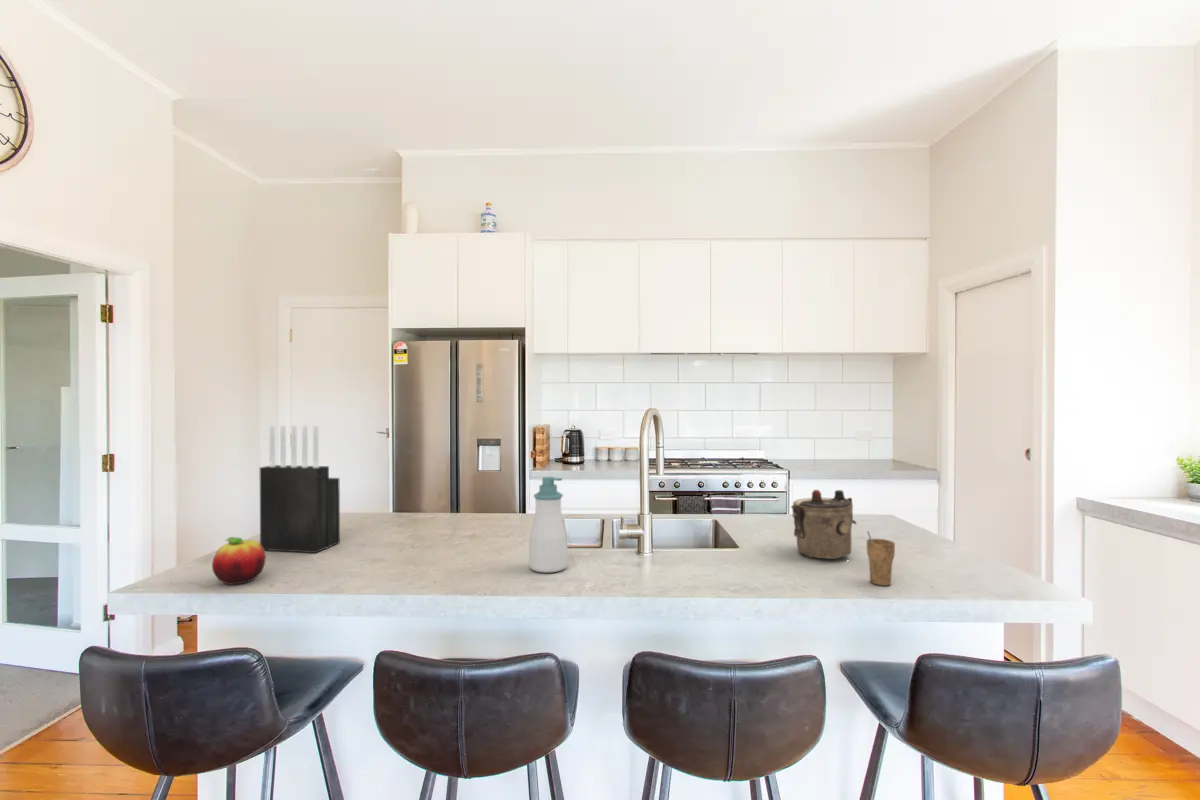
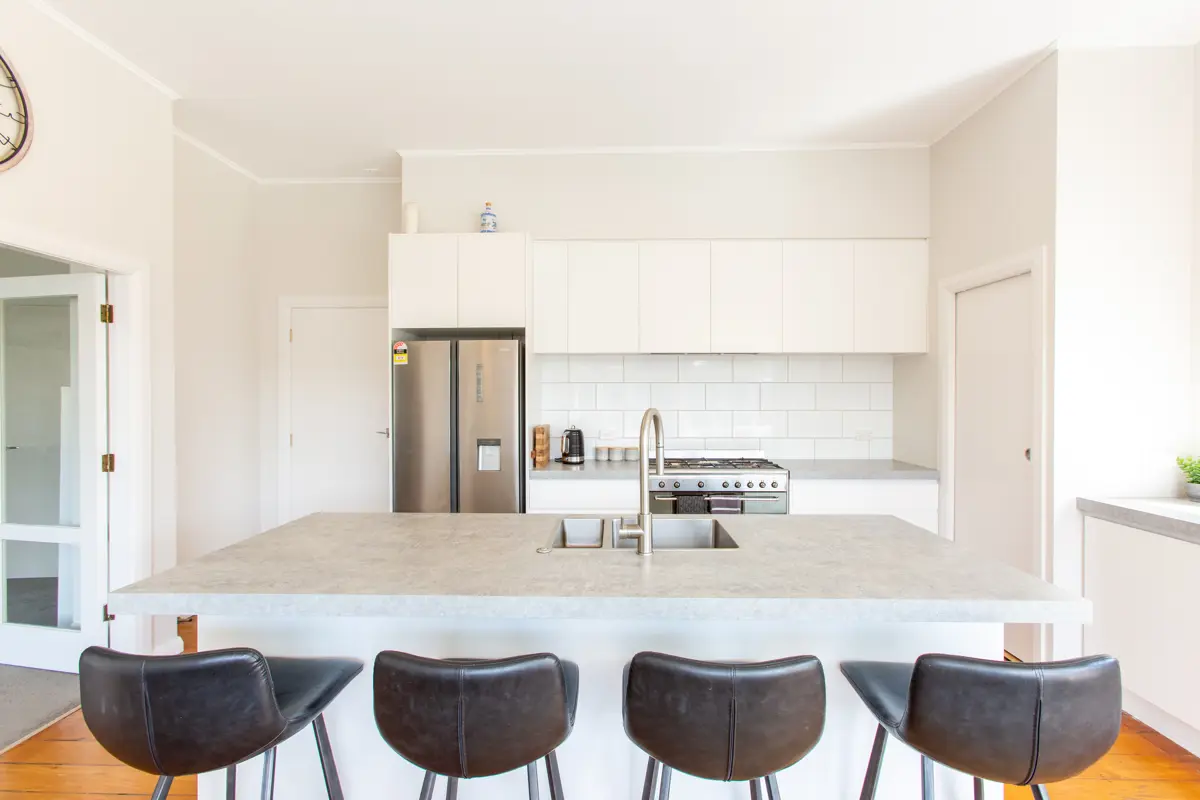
- fruit [211,536,267,585]
- cup [865,530,896,586]
- teapot [790,489,857,560]
- knife block [259,424,341,554]
- soap bottle [528,476,569,574]
